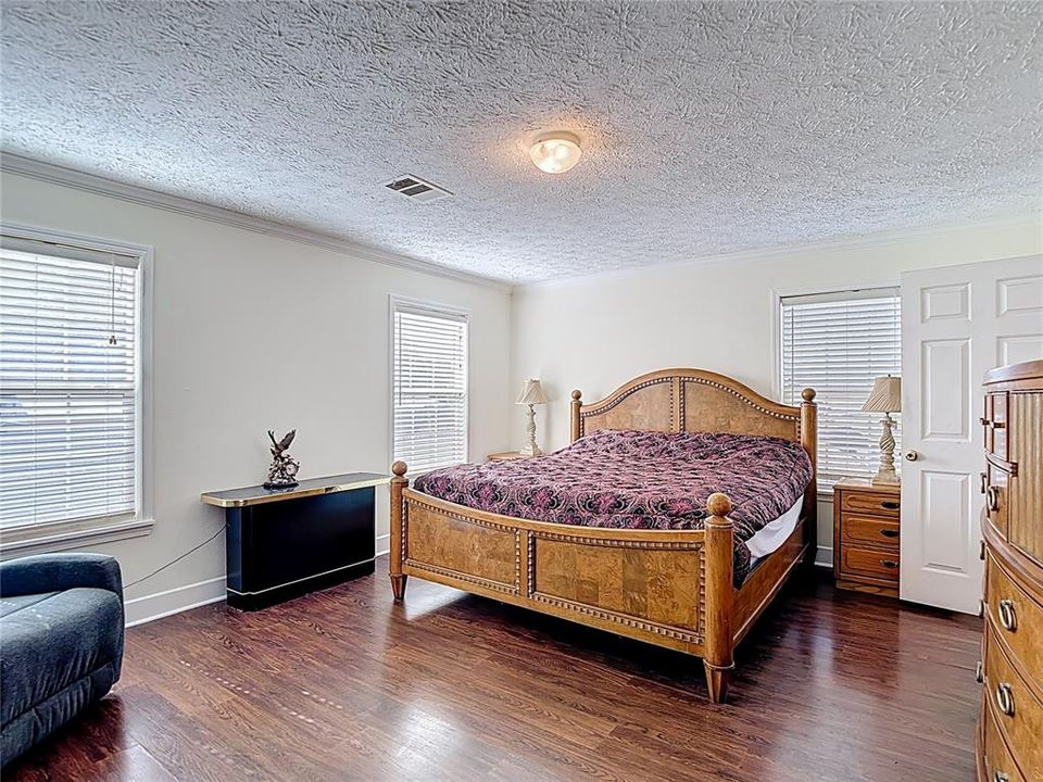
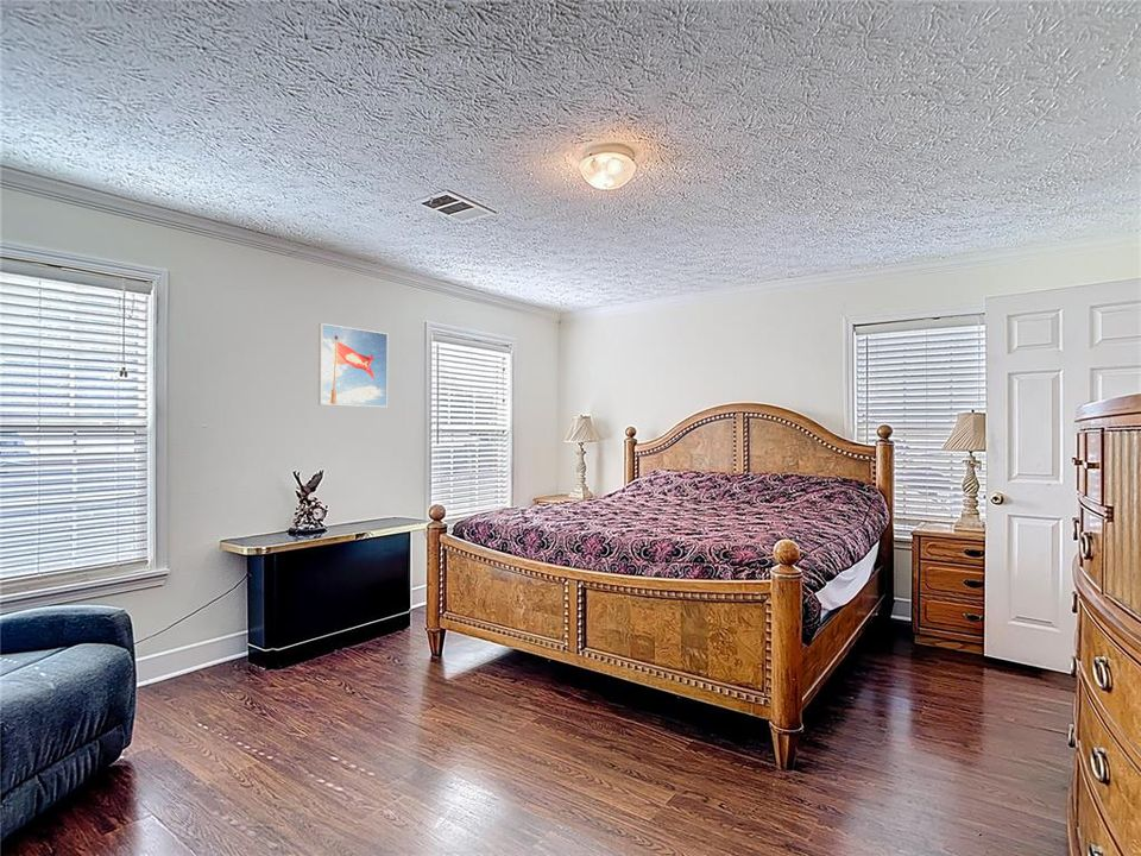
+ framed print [317,322,389,408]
